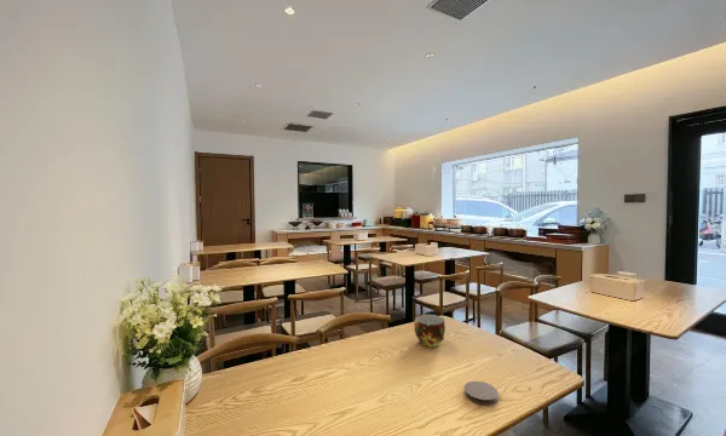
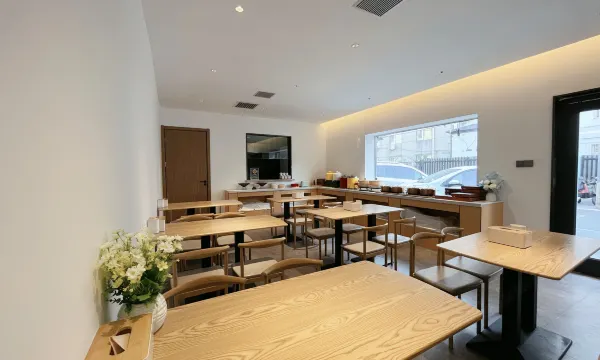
- cup [413,314,446,348]
- coaster [463,380,500,406]
